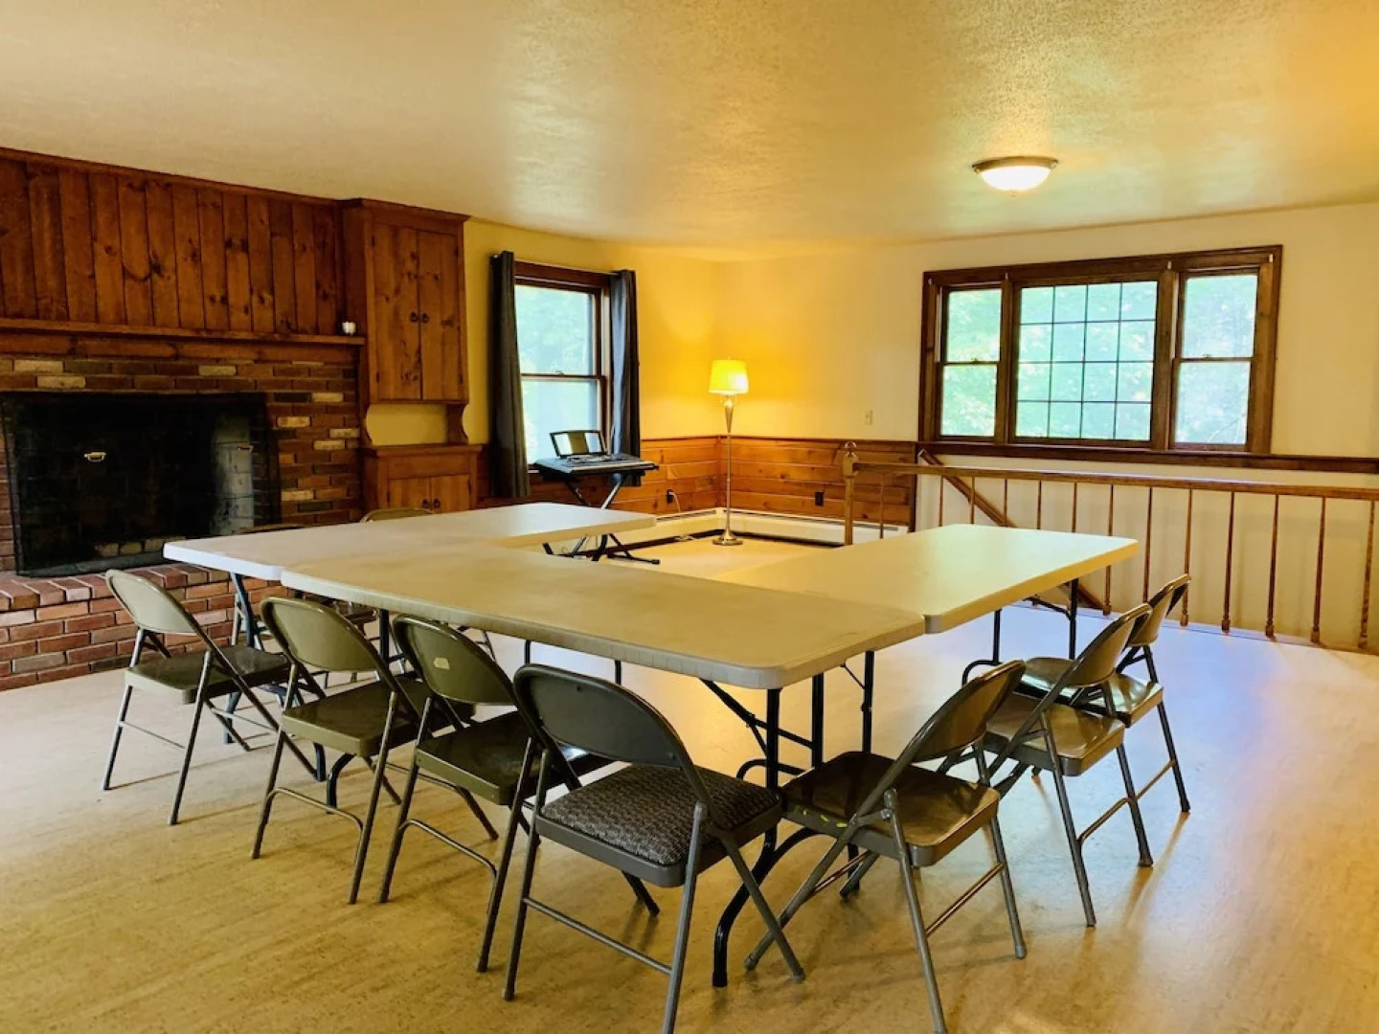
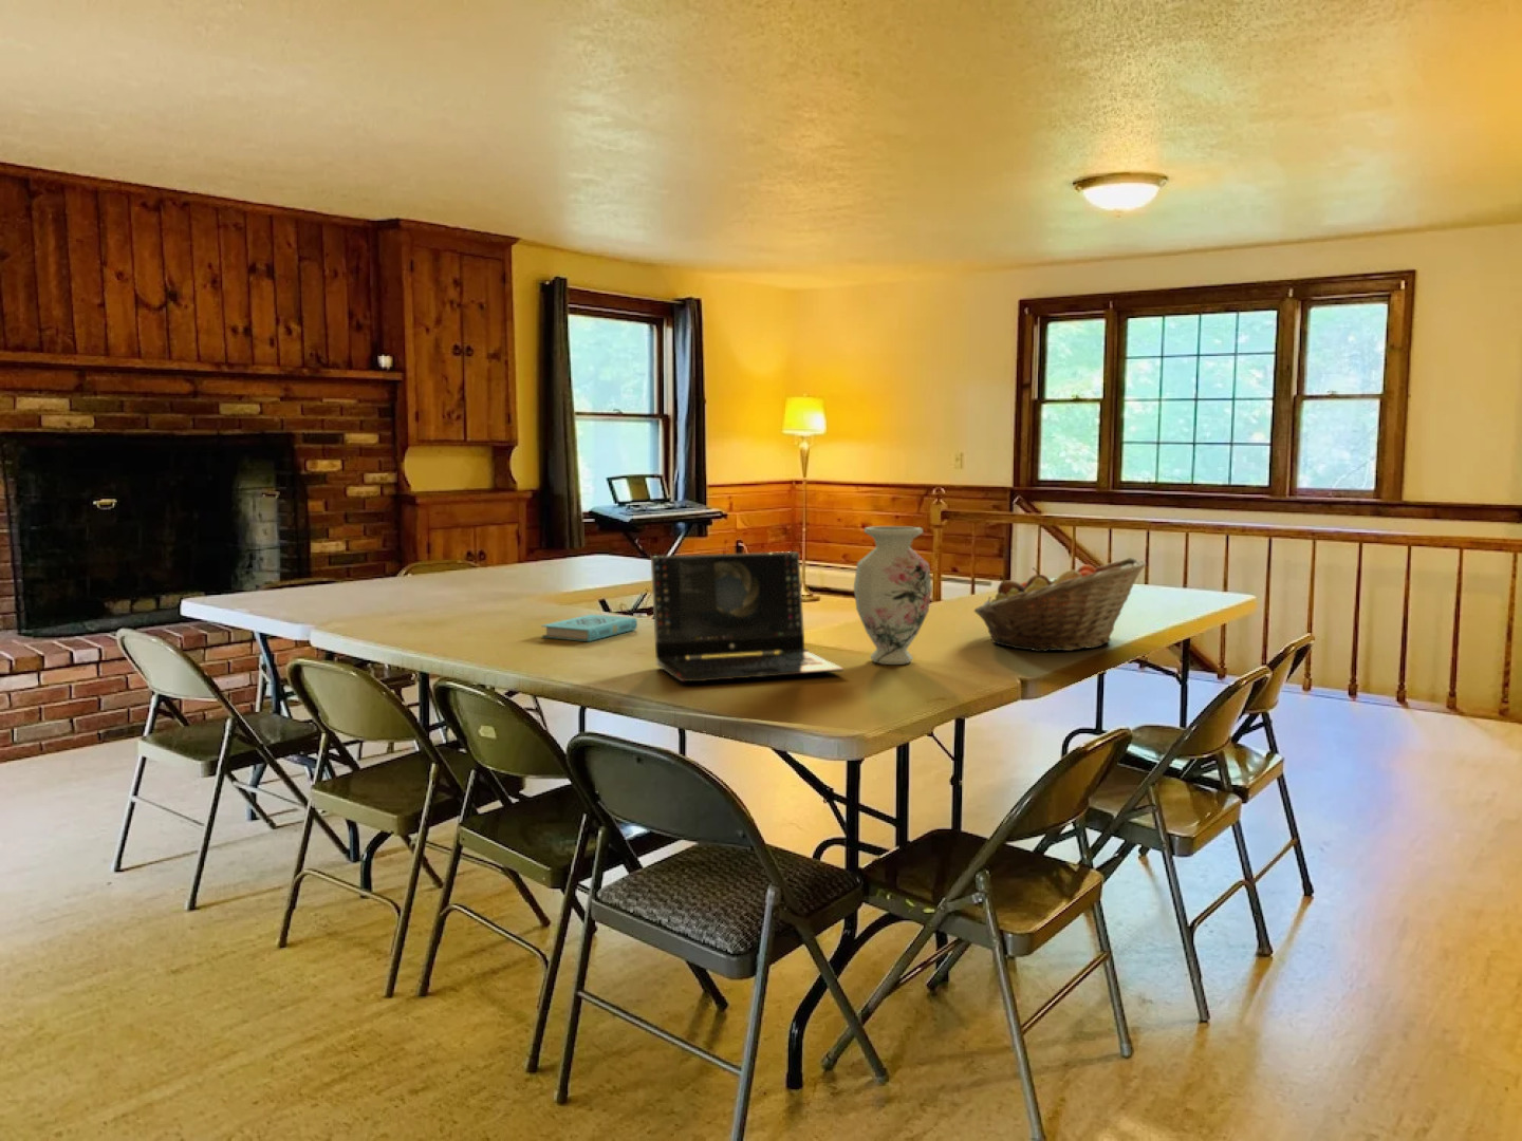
+ book [540,614,639,642]
+ vase [853,525,934,665]
+ laptop computer [650,550,845,682]
+ fruit basket [973,557,1147,653]
